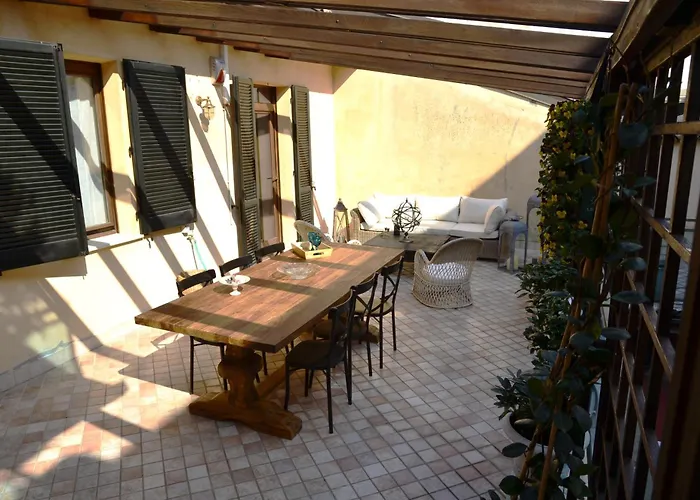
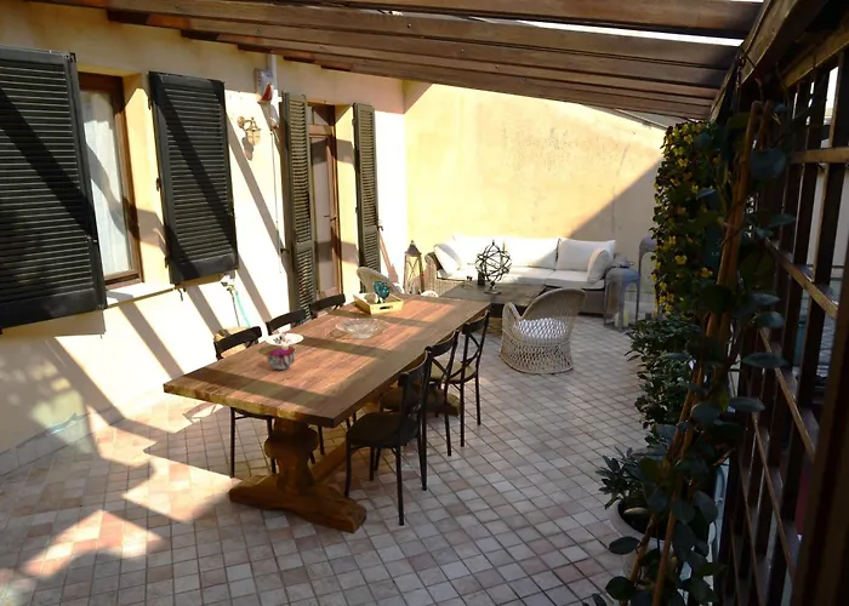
+ decorative bowl [266,348,297,371]
